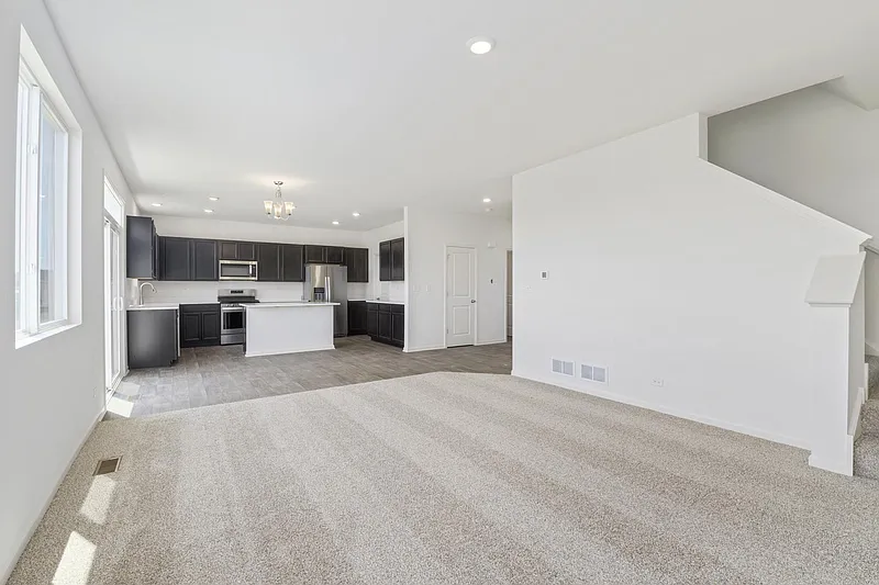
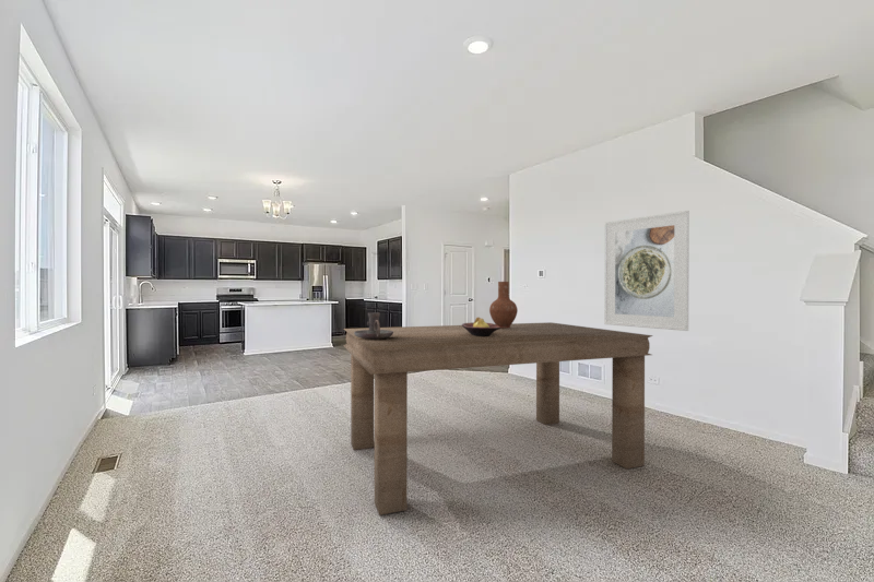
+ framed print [603,210,690,332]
+ candle holder [354,311,393,340]
+ fruit bowl [461,317,500,336]
+ dining table [342,321,654,516]
+ vase [488,281,519,328]
